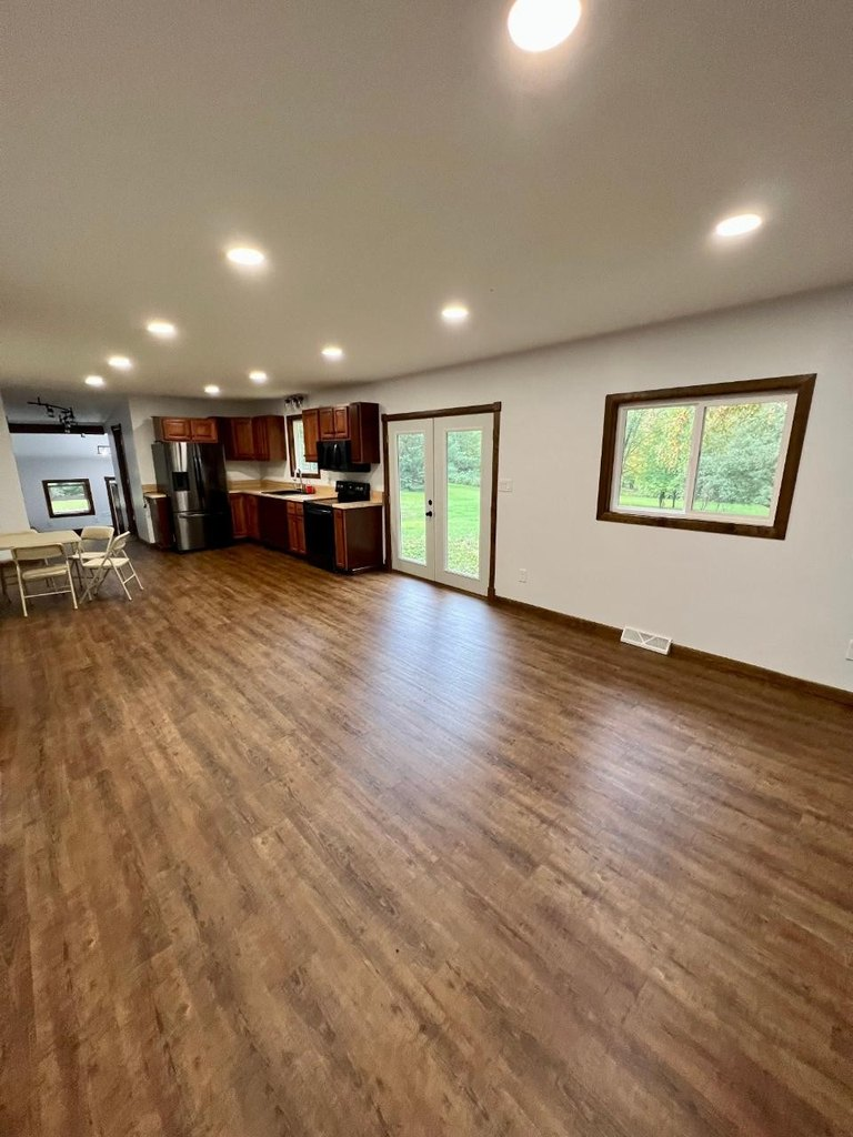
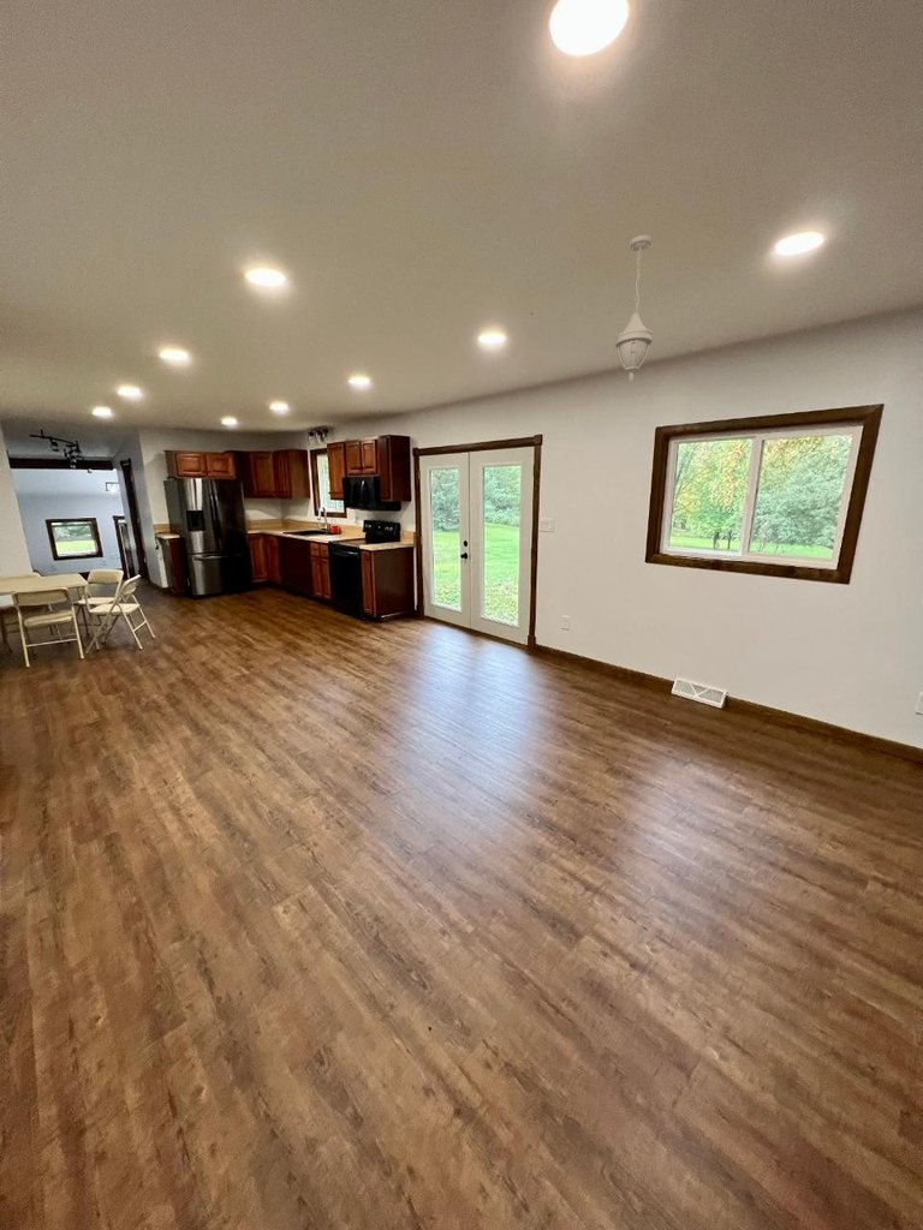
+ pendant light [614,234,654,384]
